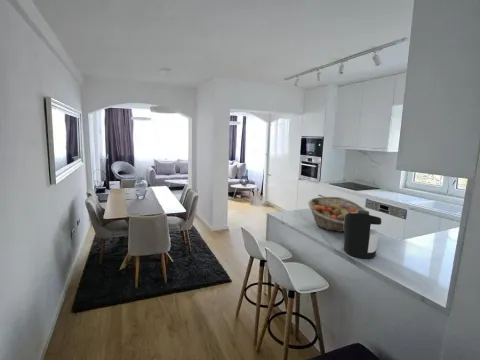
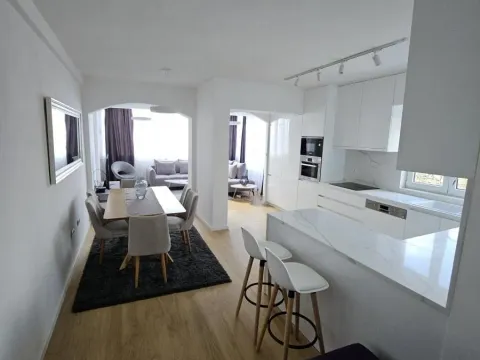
- fruit basket [307,196,367,233]
- coffee maker [343,210,383,259]
